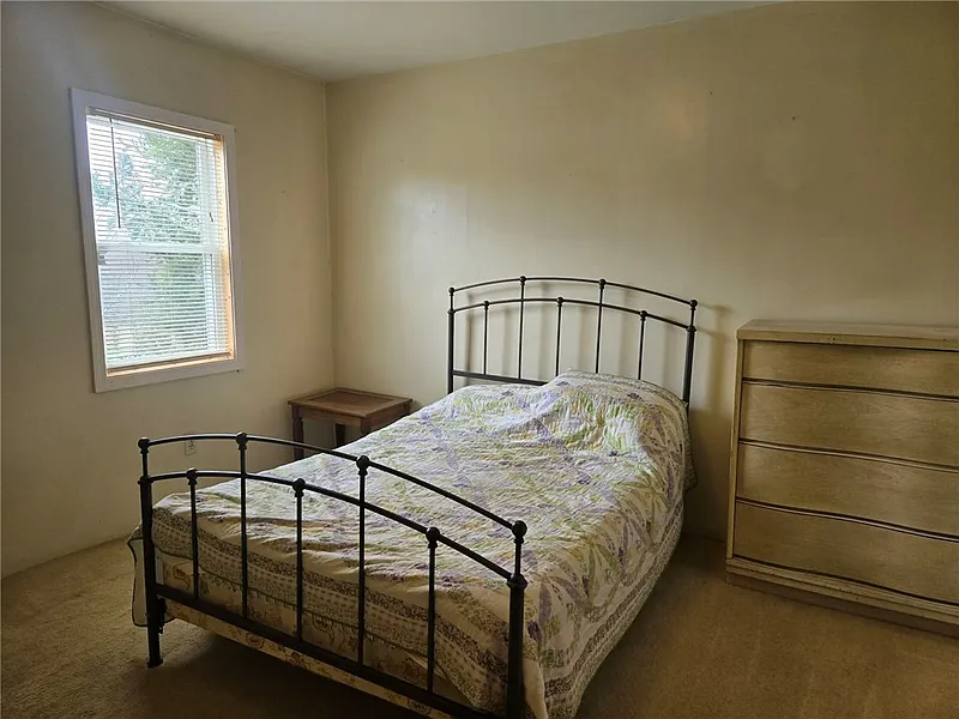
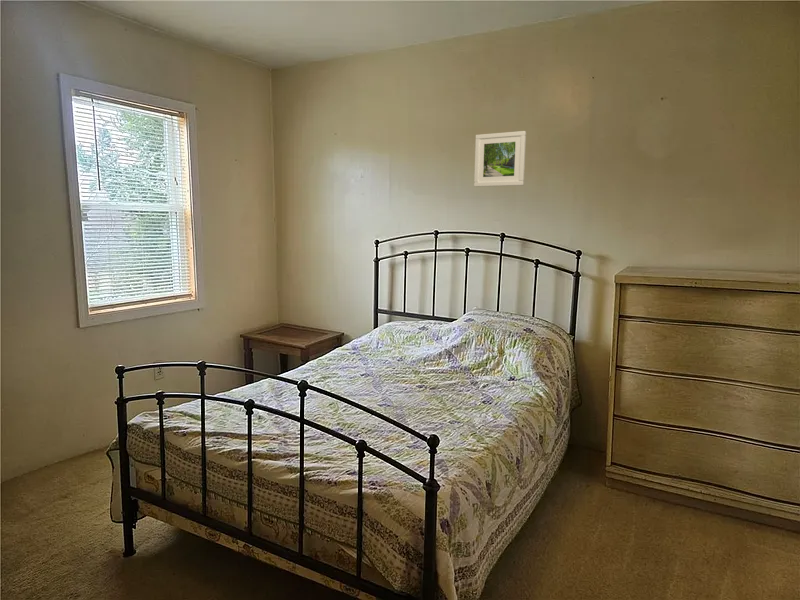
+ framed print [473,130,527,188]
